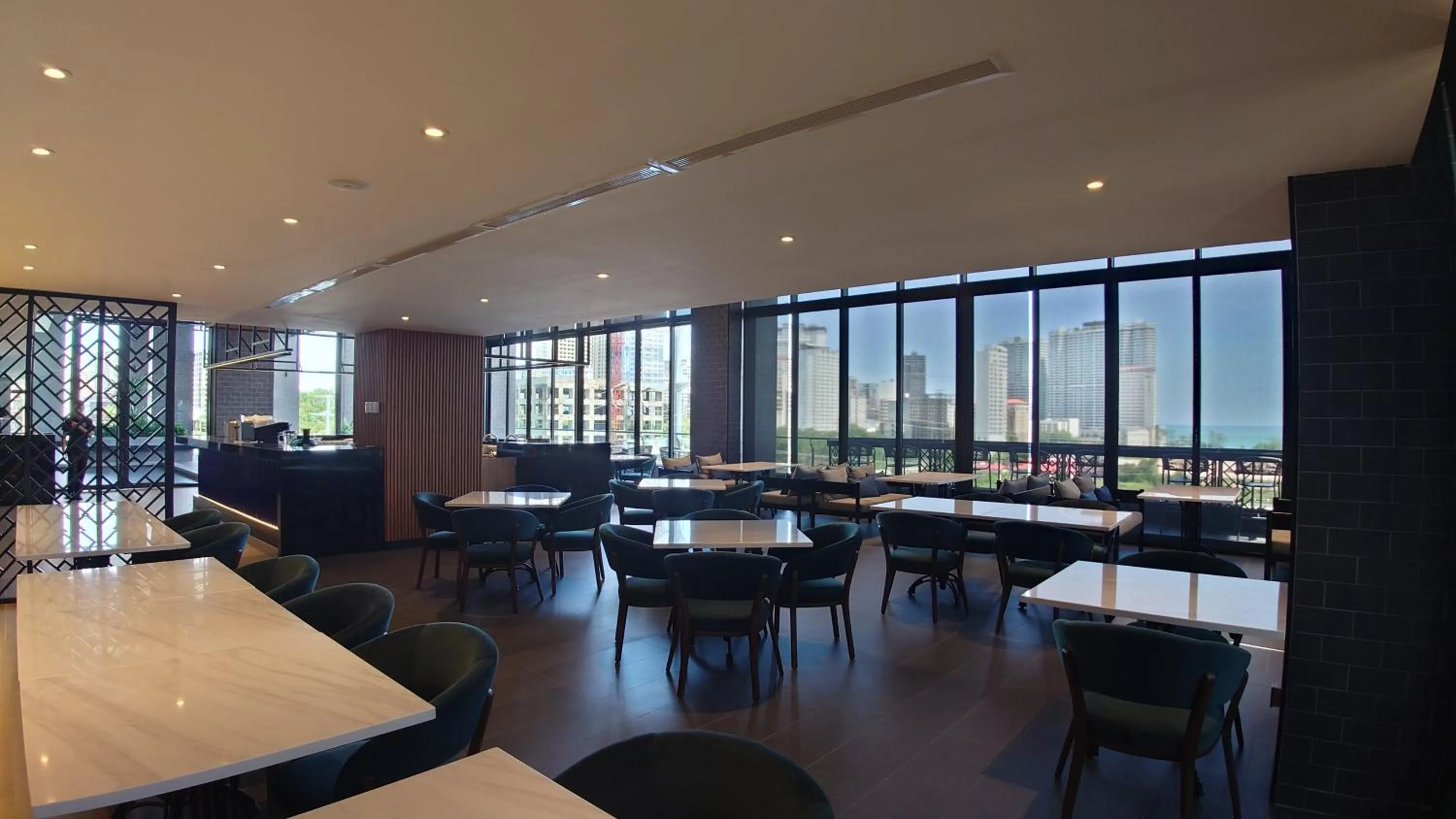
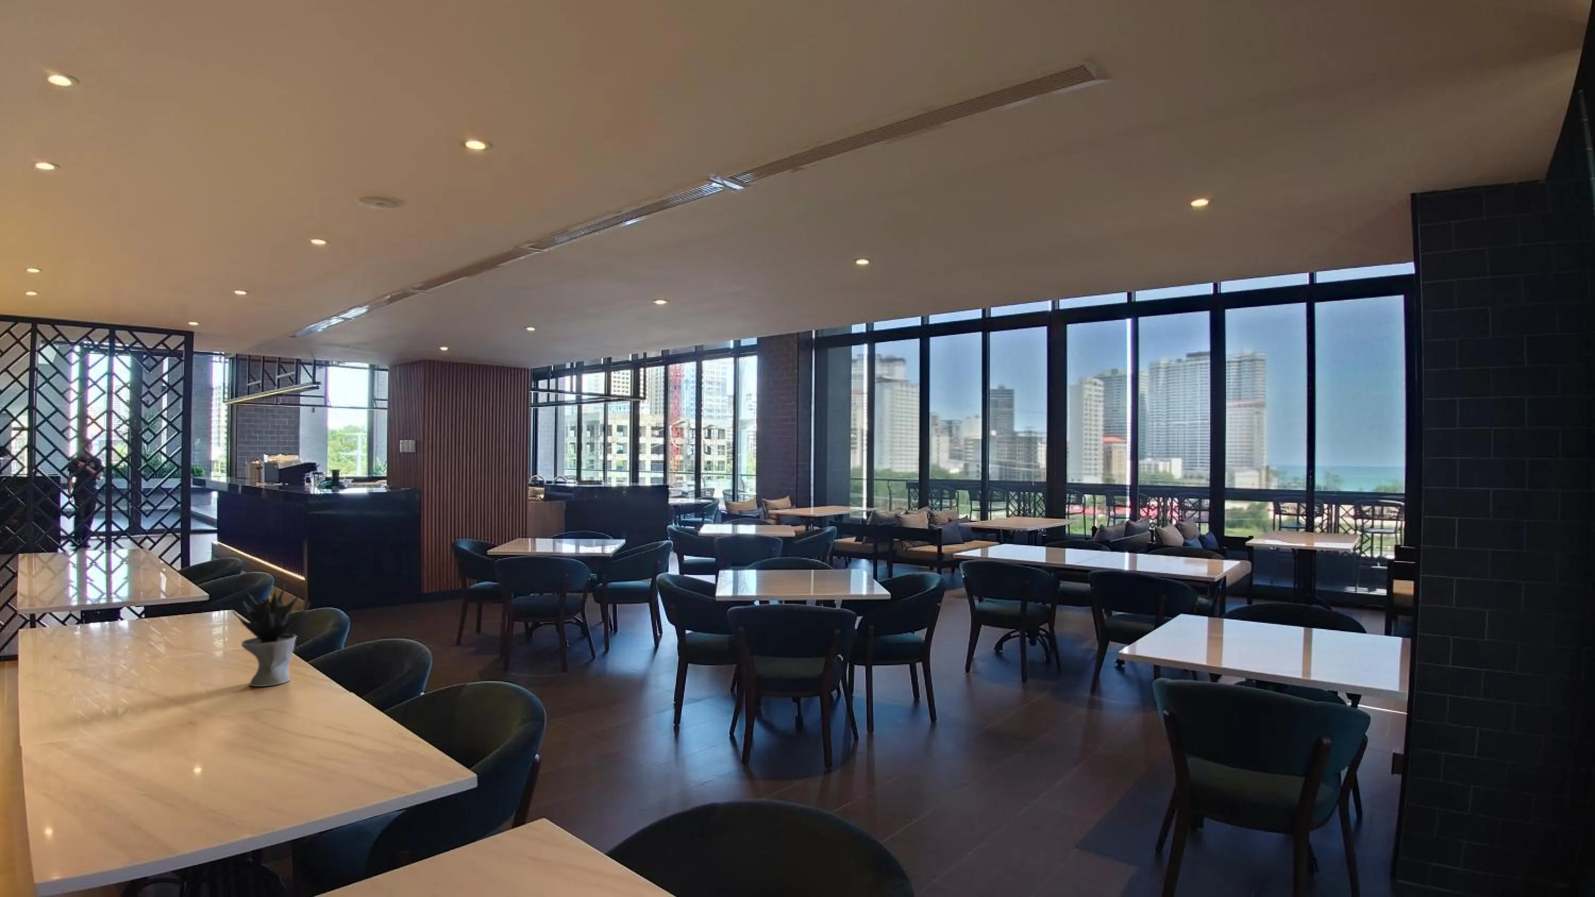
+ potted plant [232,583,310,687]
